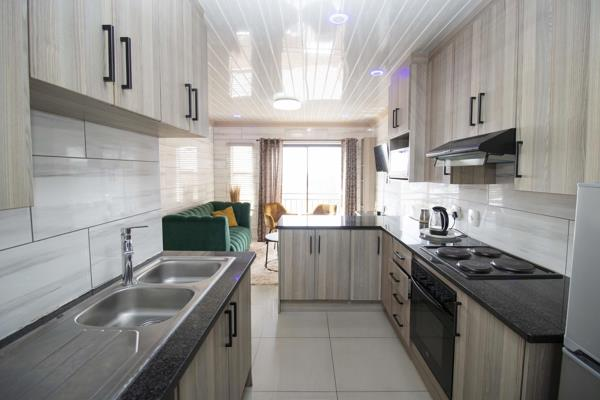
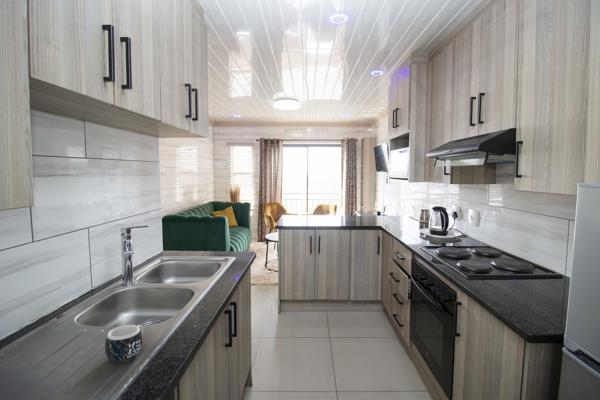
+ mug [104,324,144,364]
